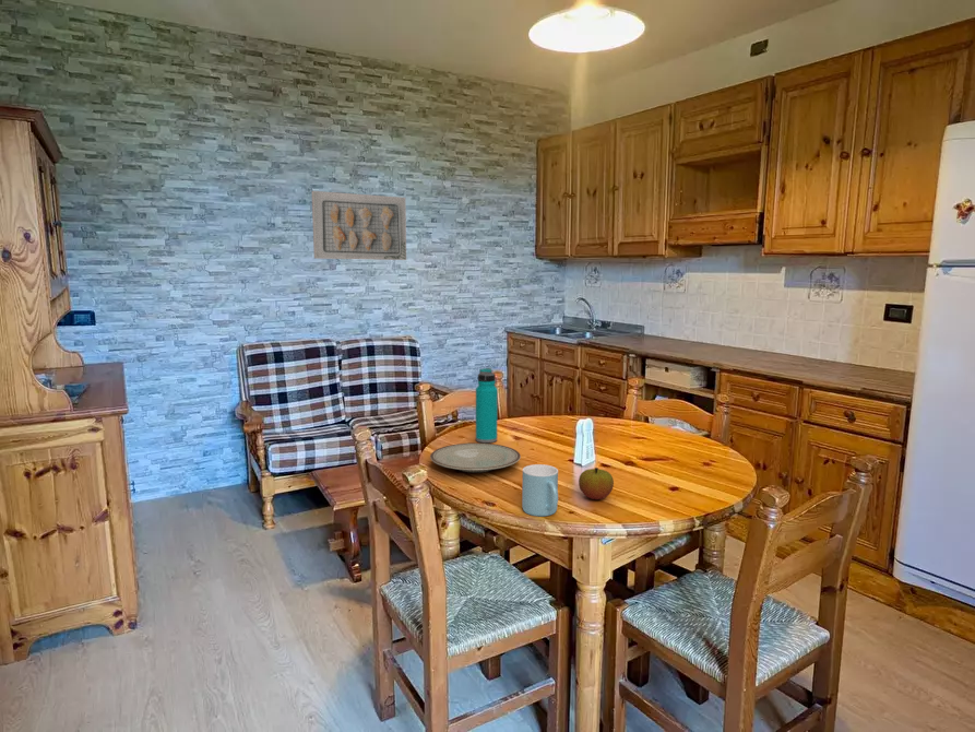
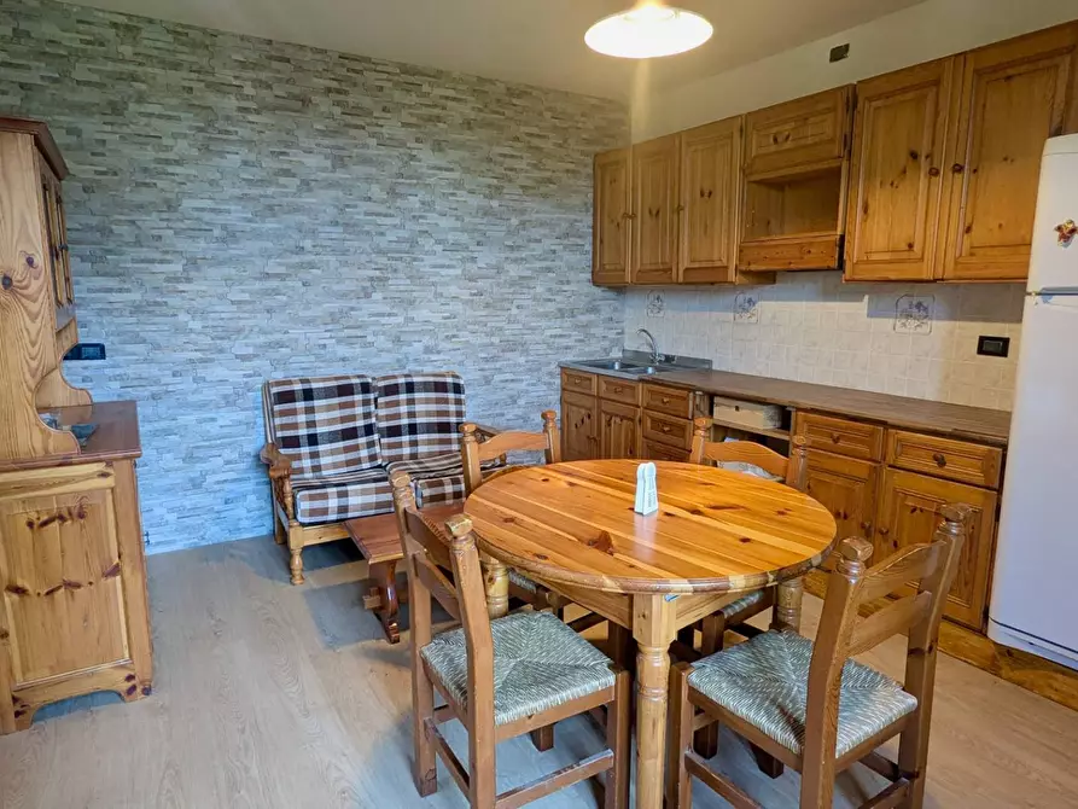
- water bottle [475,367,499,444]
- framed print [311,190,407,261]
- mug [521,463,559,518]
- plate [429,441,522,473]
- apple [578,467,615,500]
